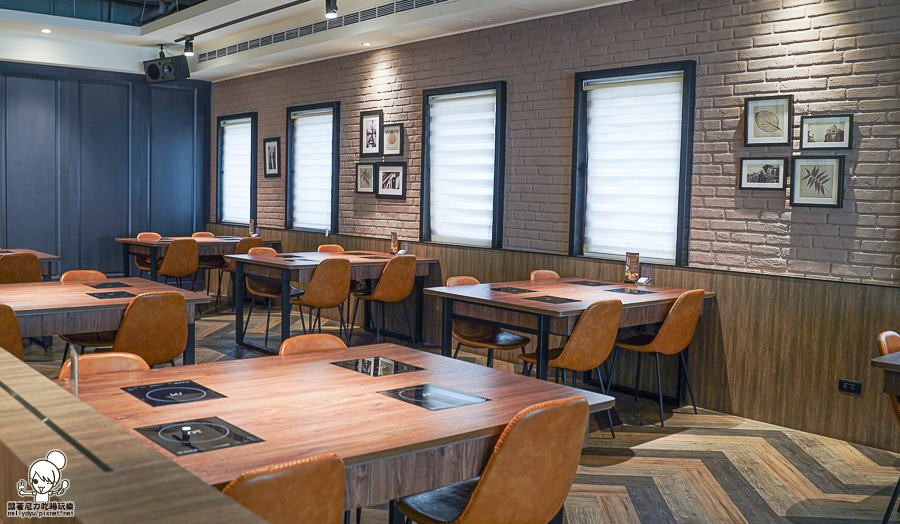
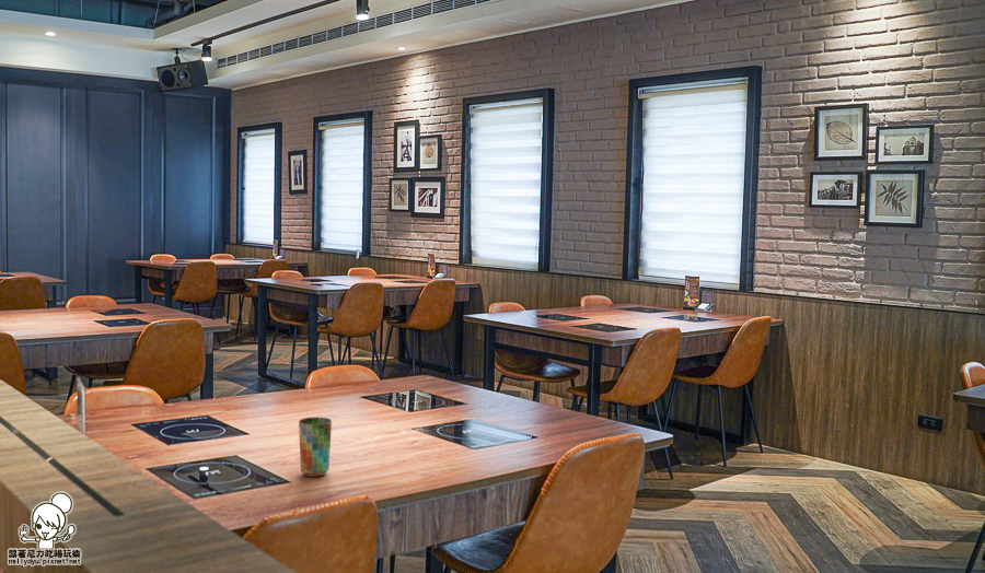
+ cup [298,417,333,478]
